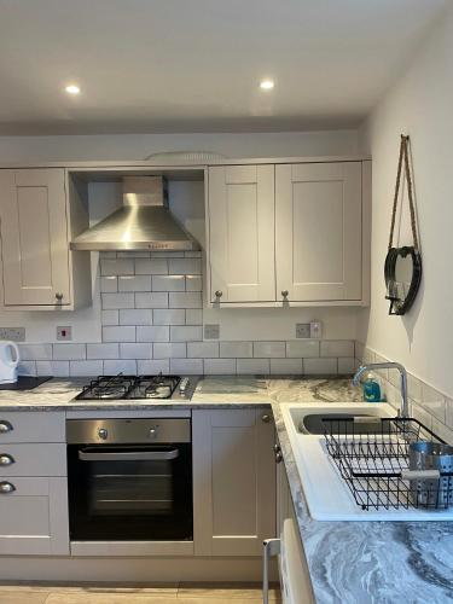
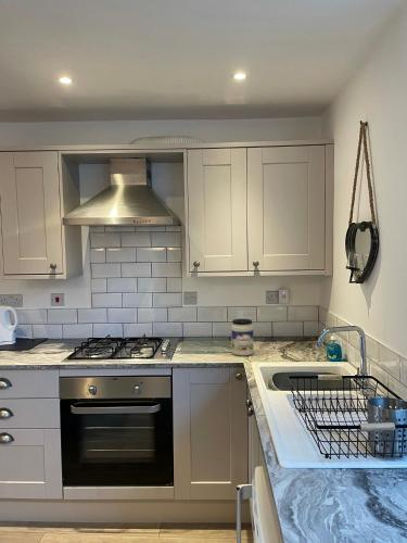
+ jar [230,318,254,357]
